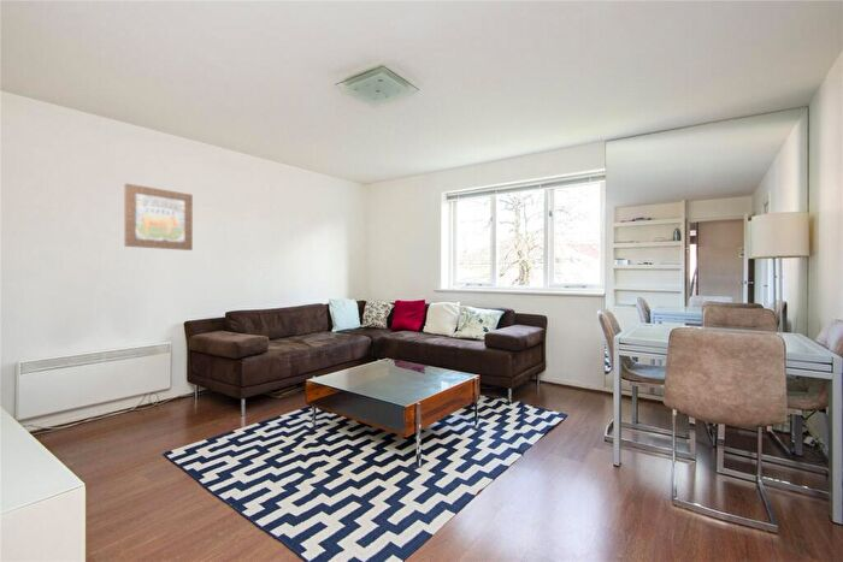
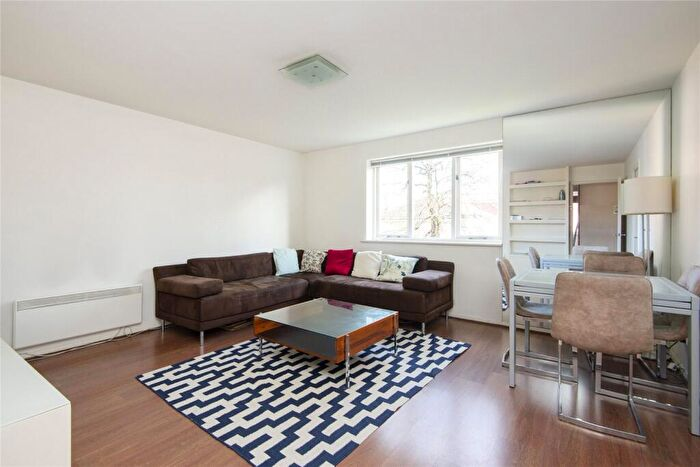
- wall art [123,183,194,252]
